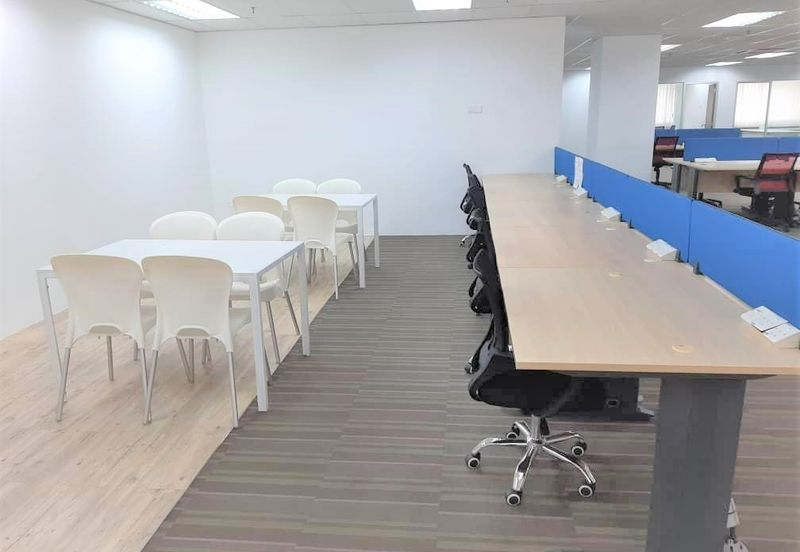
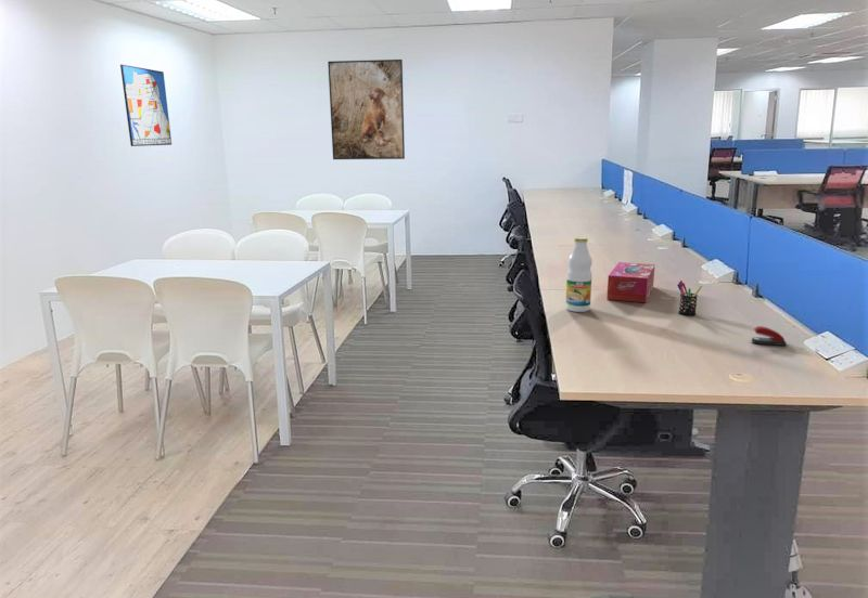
+ stapler [751,325,788,347]
+ bottle [564,236,593,313]
+ wall art [119,64,173,147]
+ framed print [327,58,406,160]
+ pen holder [676,280,703,316]
+ tissue box [605,261,656,303]
